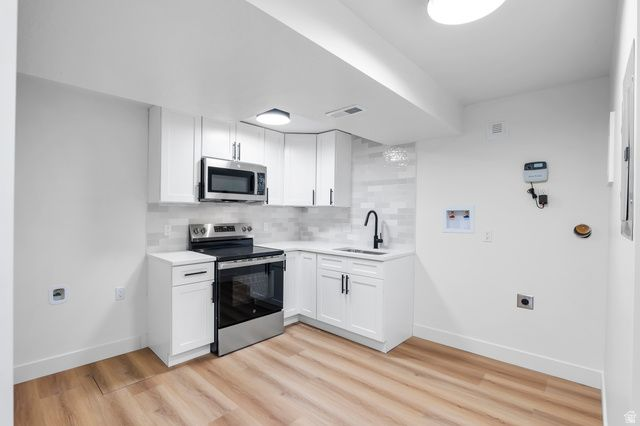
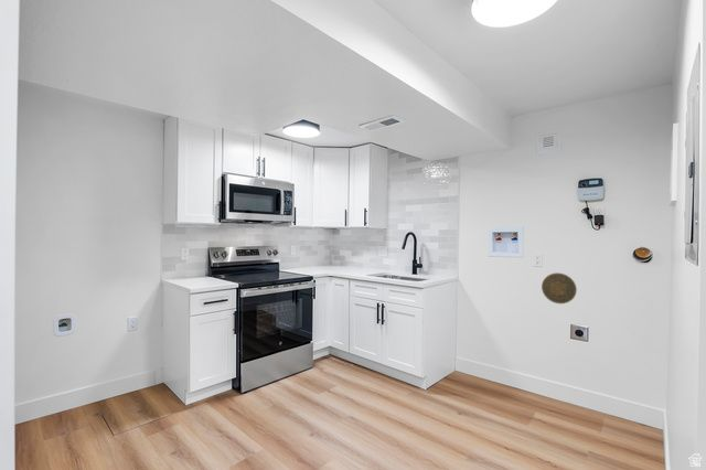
+ decorative plate [541,273,578,305]
